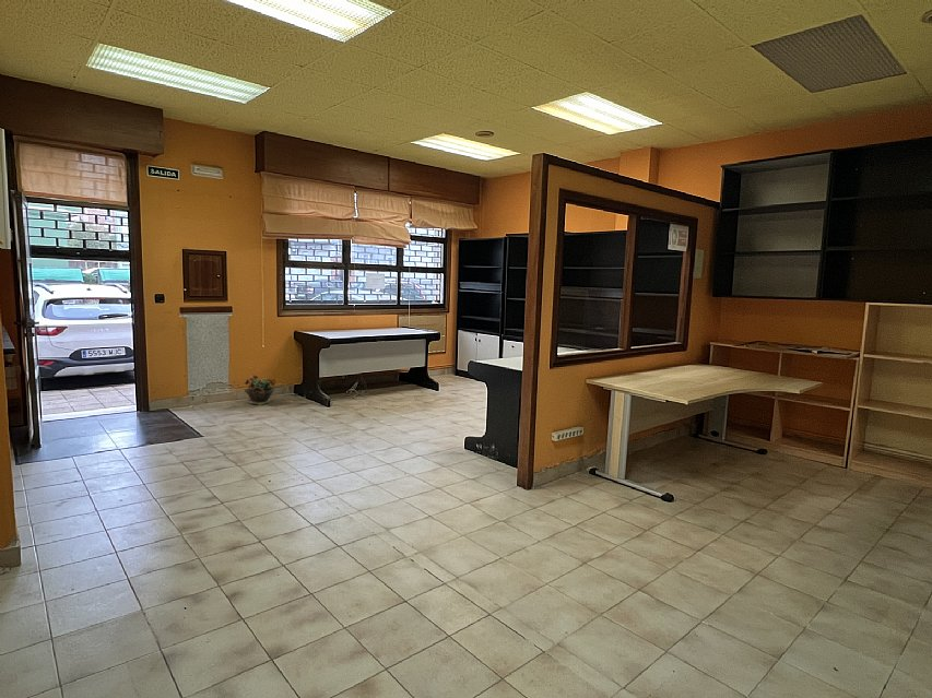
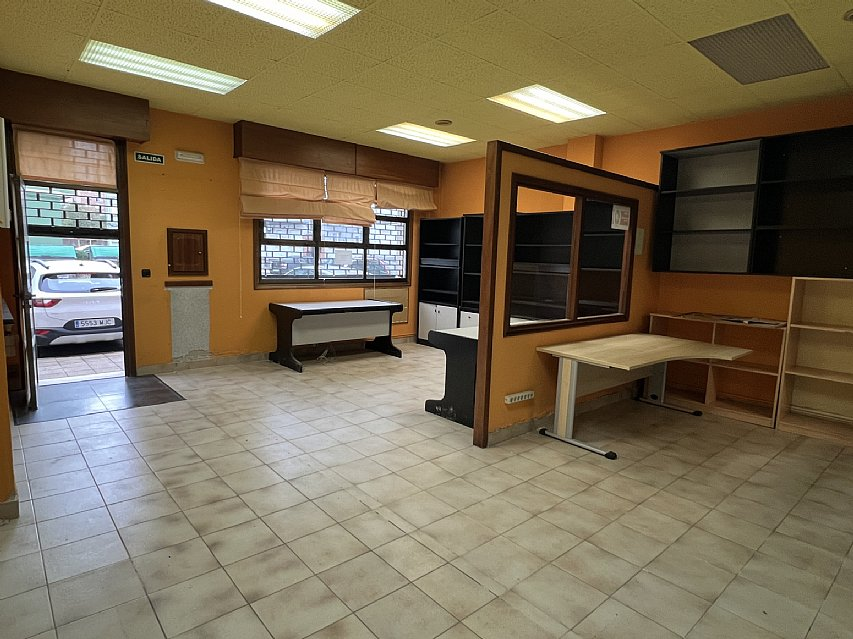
- potted plant [244,374,278,406]
